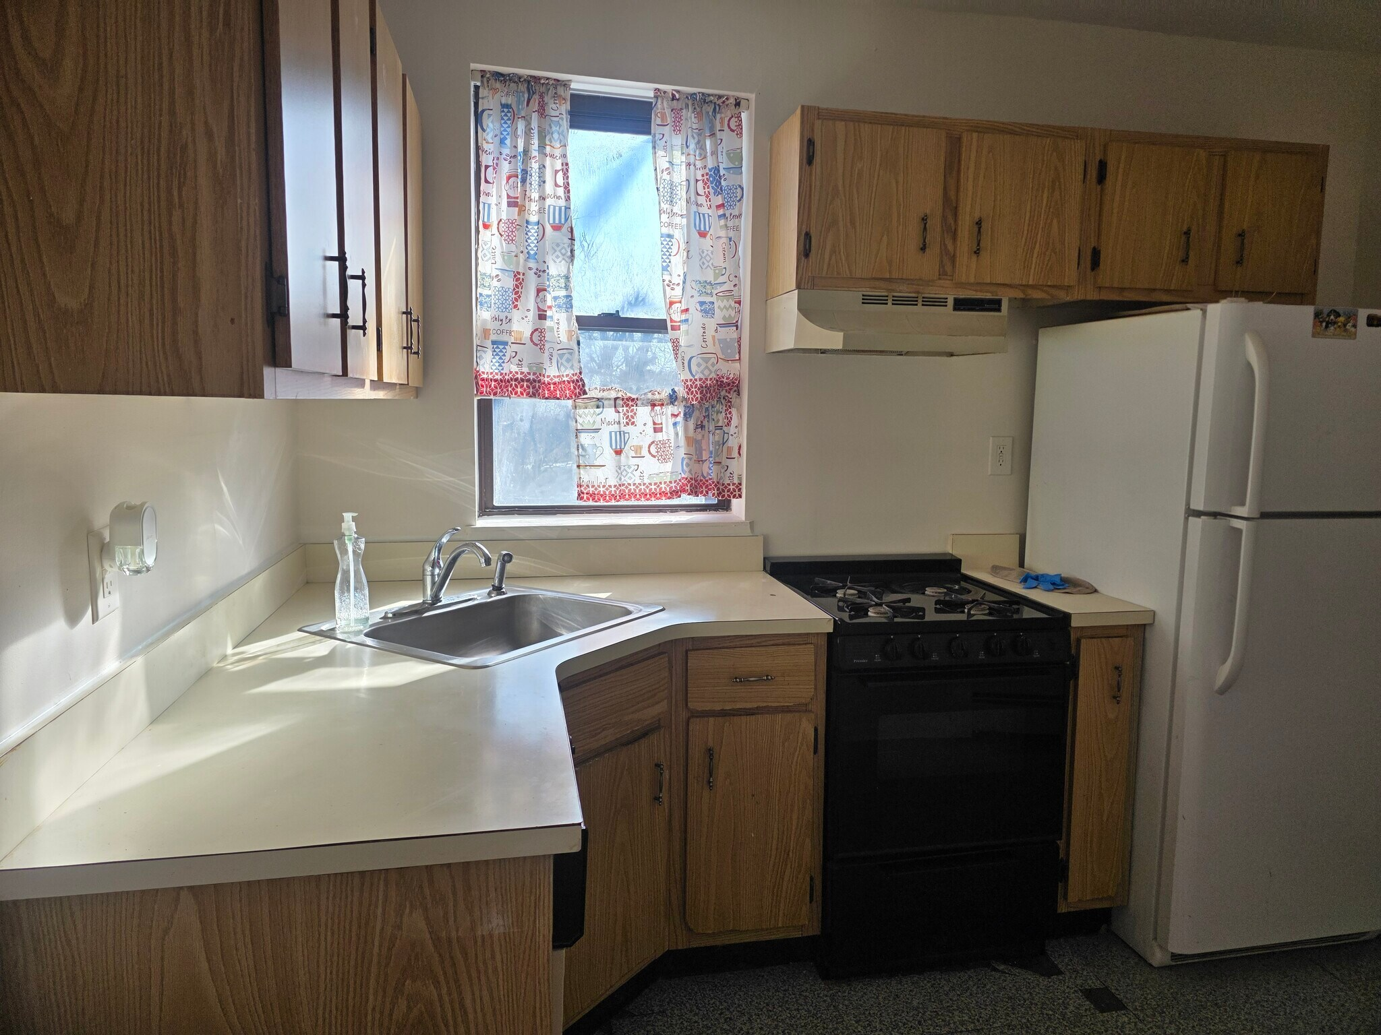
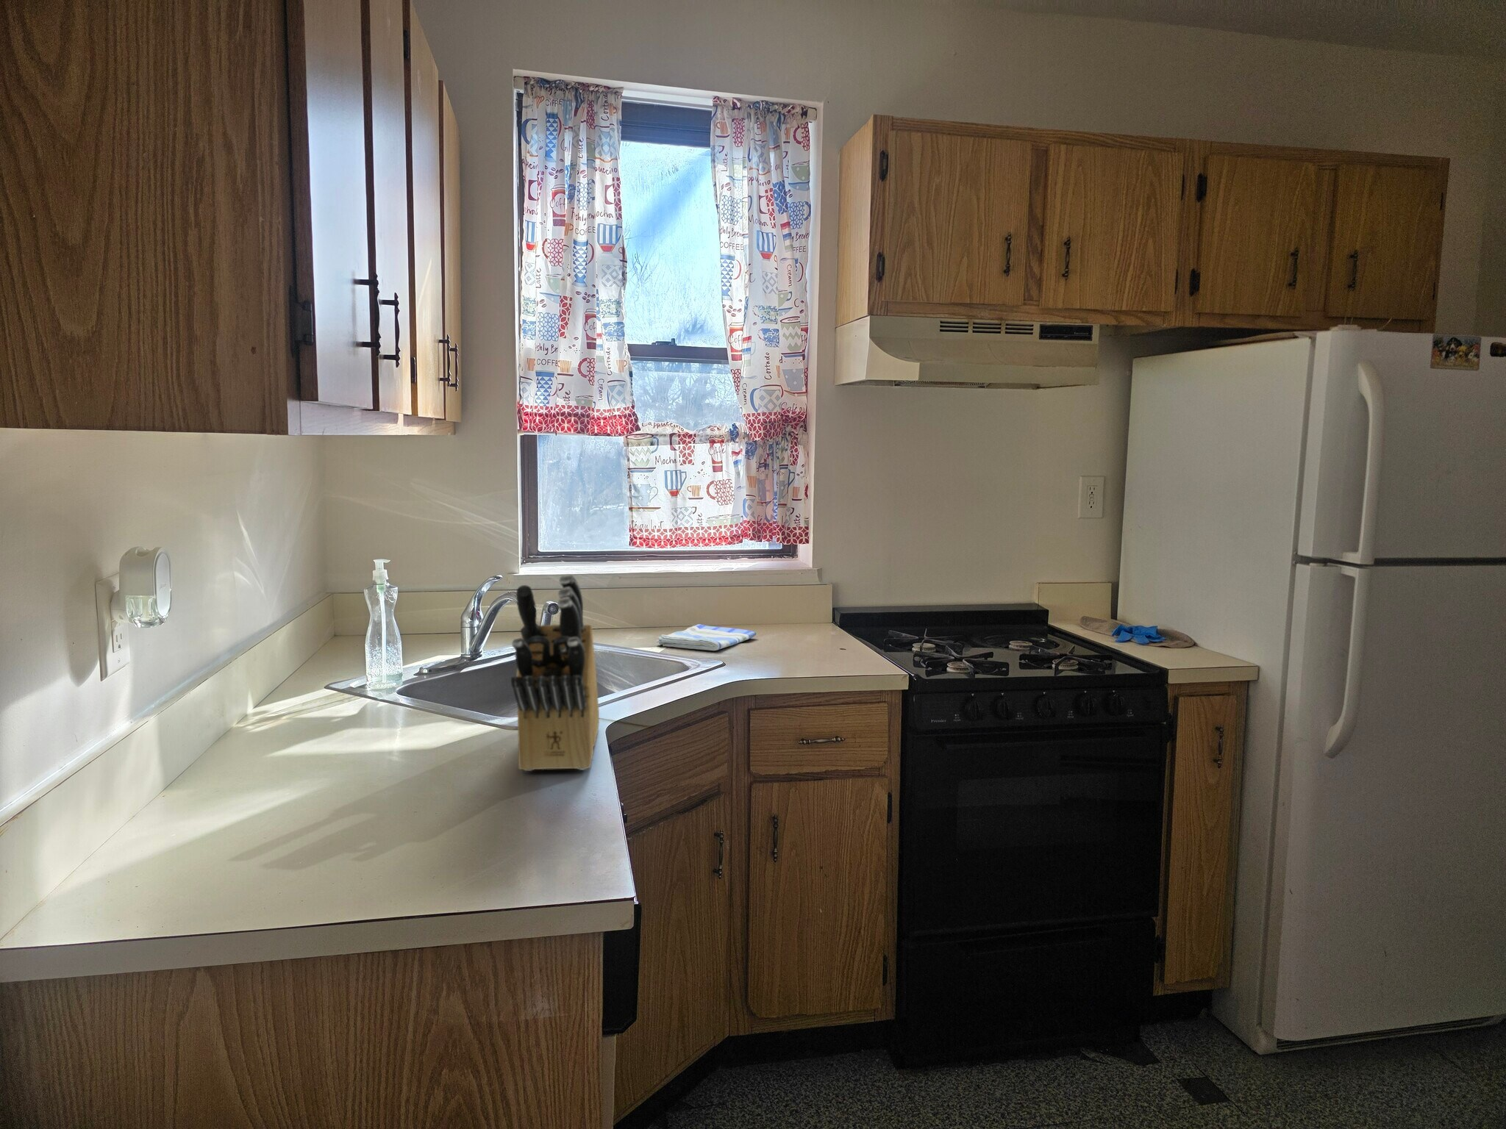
+ knife block [510,573,600,772]
+ dish towel [656,624,757,651]
